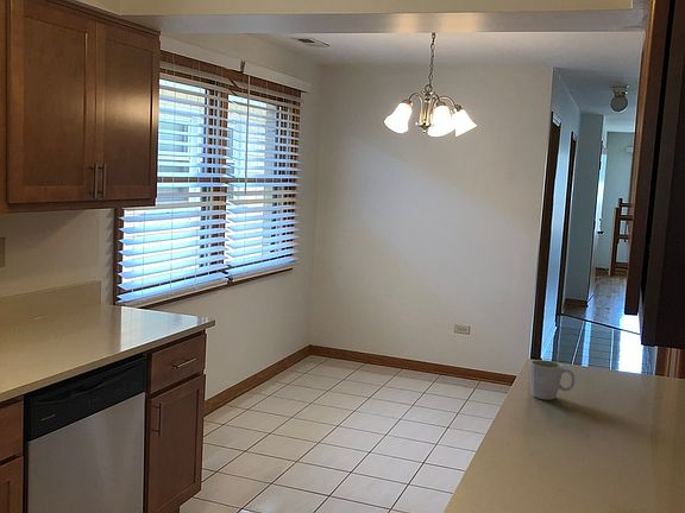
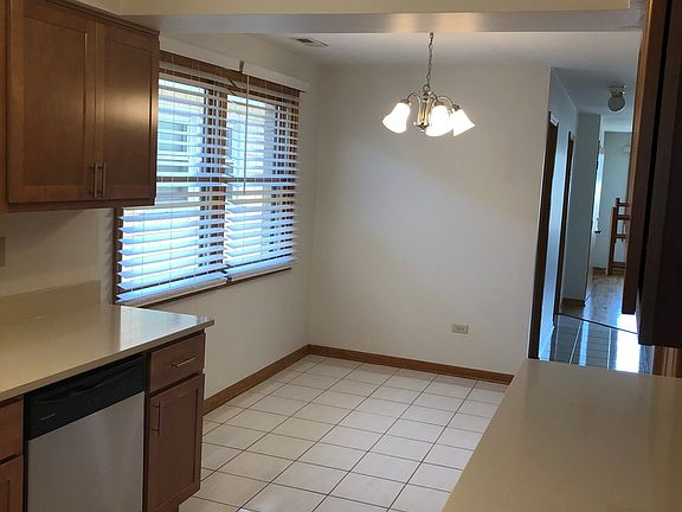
- mug [529,359,576,401]
